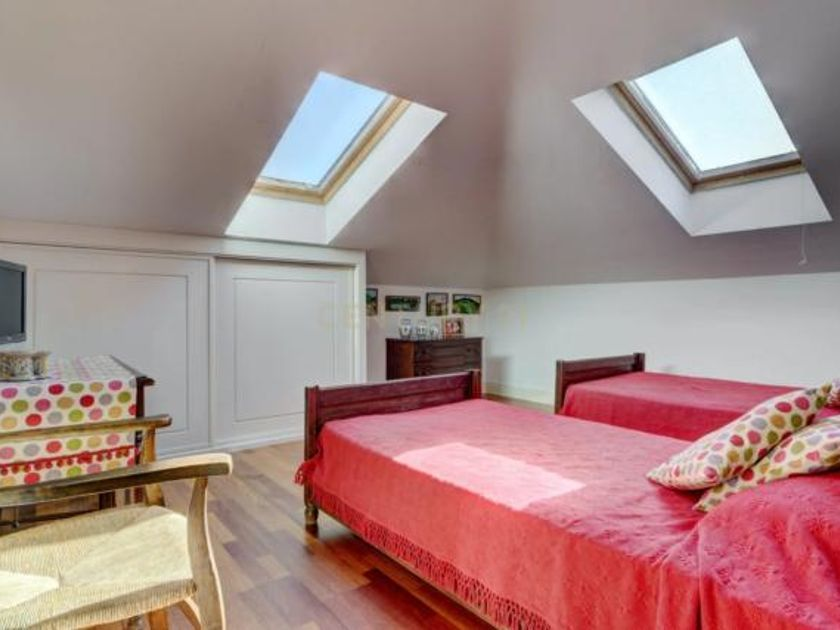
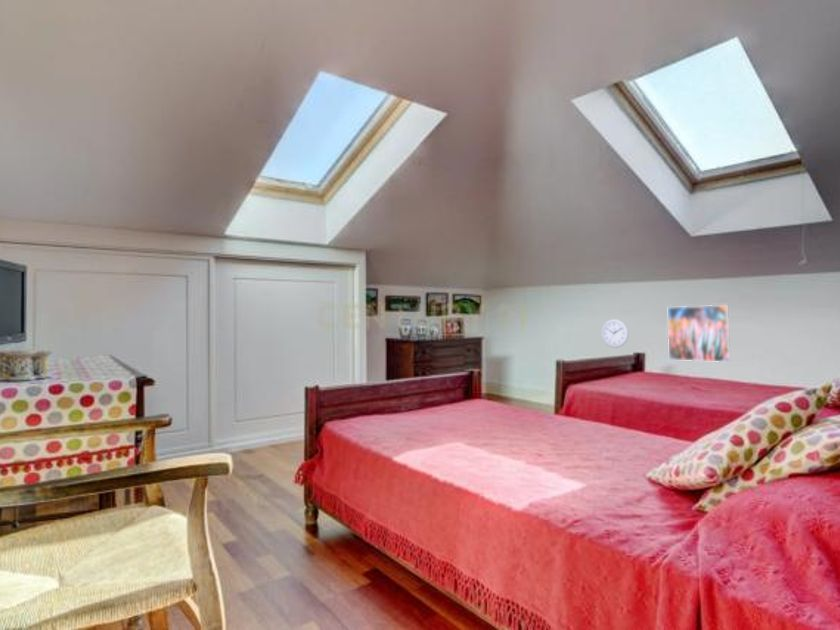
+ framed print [667,304,731,363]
+ wall clock [600,318,630,349]
